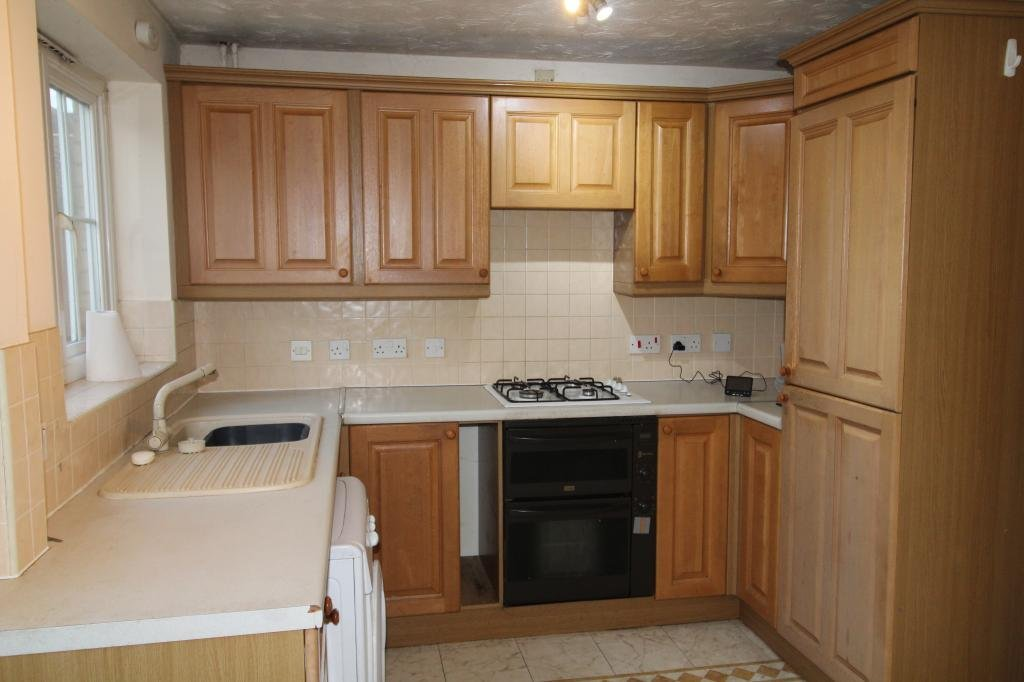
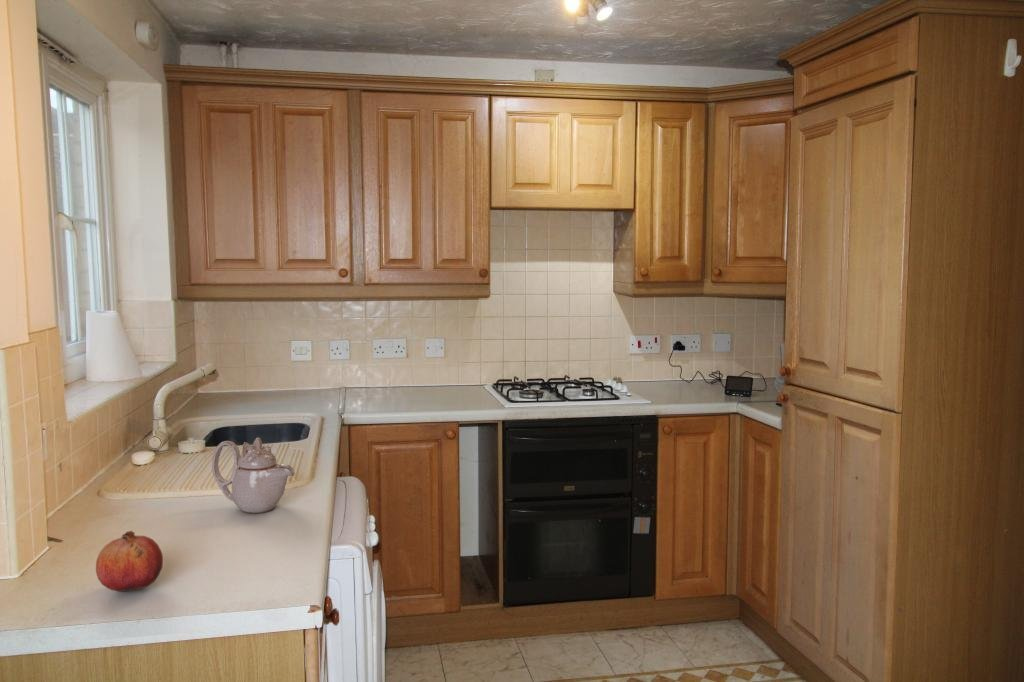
+ fruit [95,530,164,593]
+ teapot [211,436,296,514]
